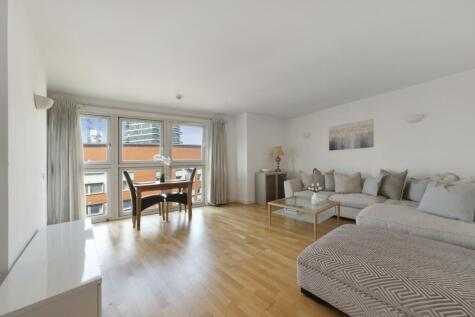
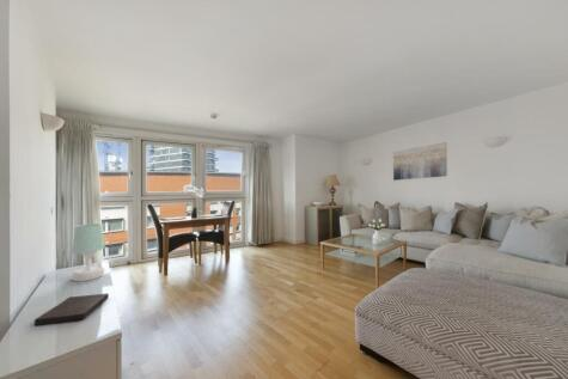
+ table lamp [71,222,106,282]
+ book [33,292,110,326]
